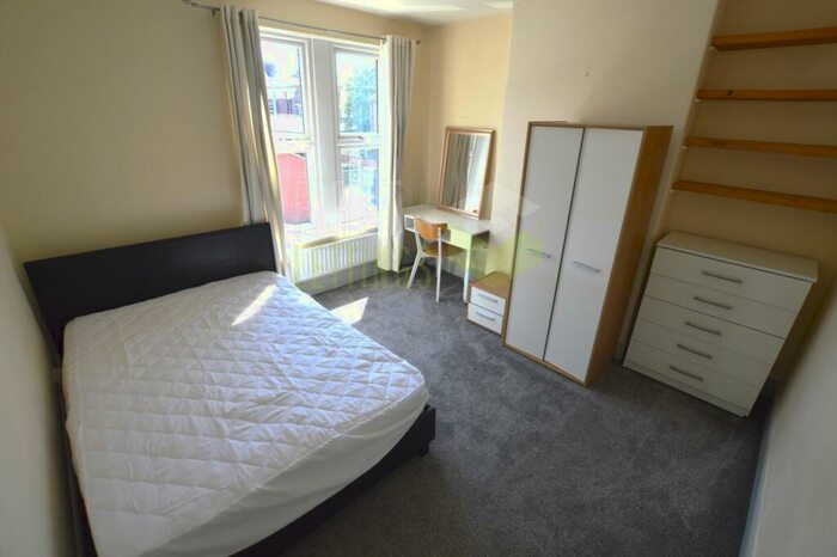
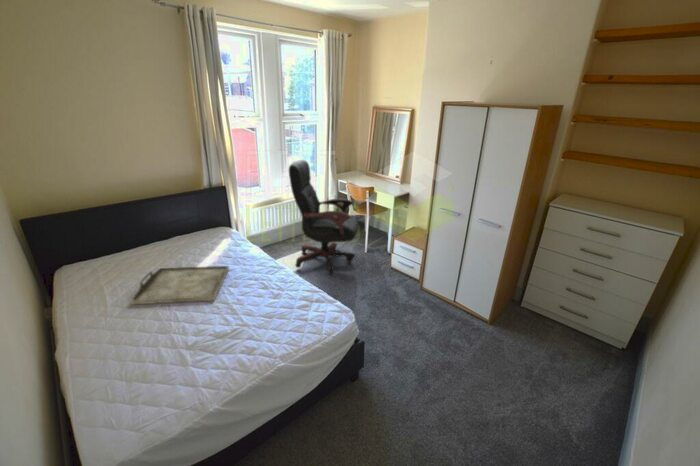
+ serving tray [130,265,230,305]
+ office chair [288,159,359,276]
